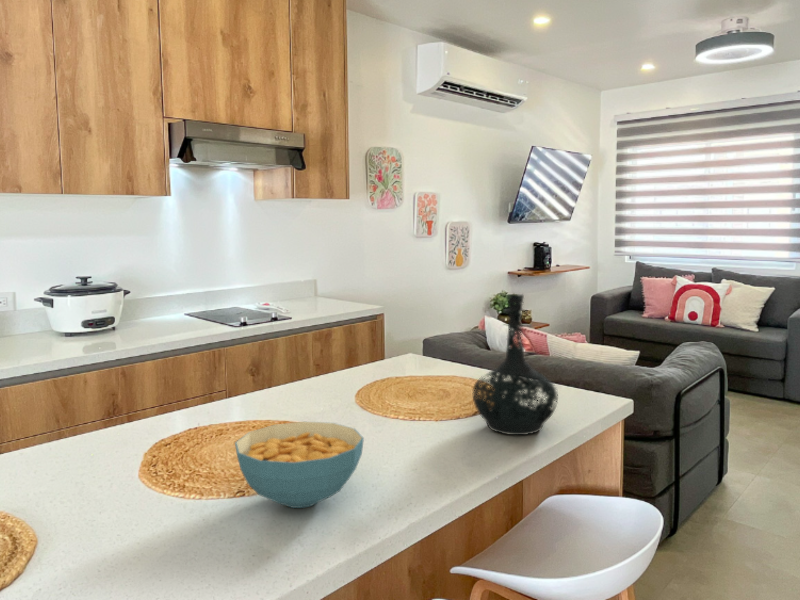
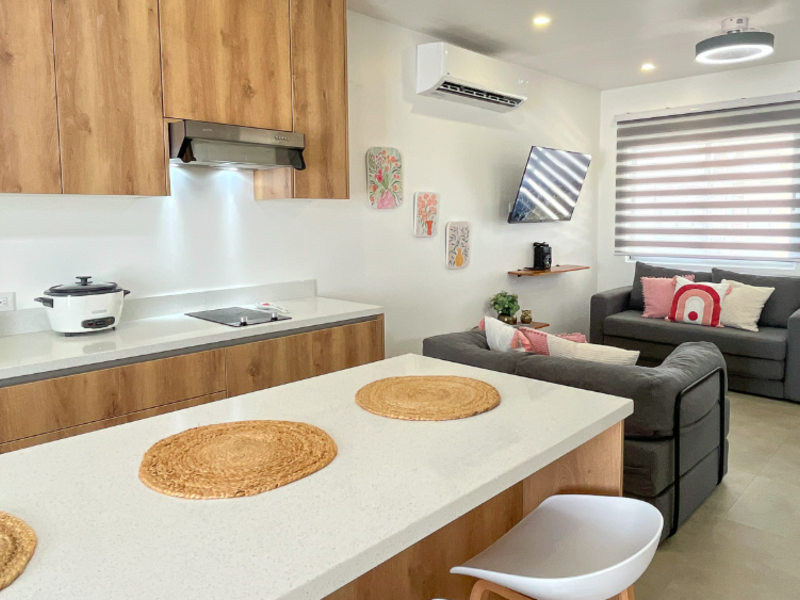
- cereal bowl [234,421,365,509]
- bottle [471,293,559,436]
